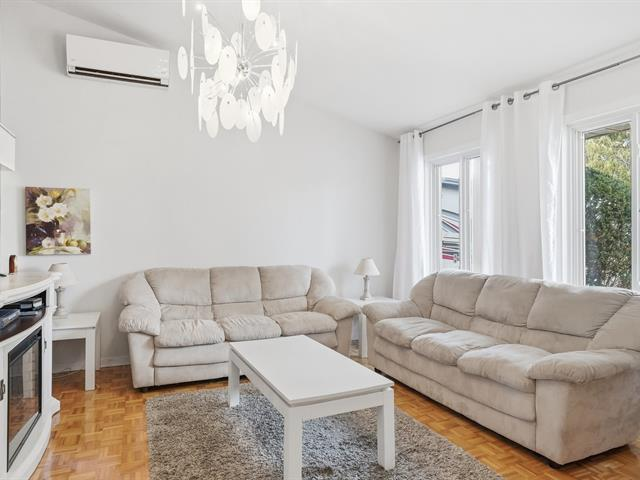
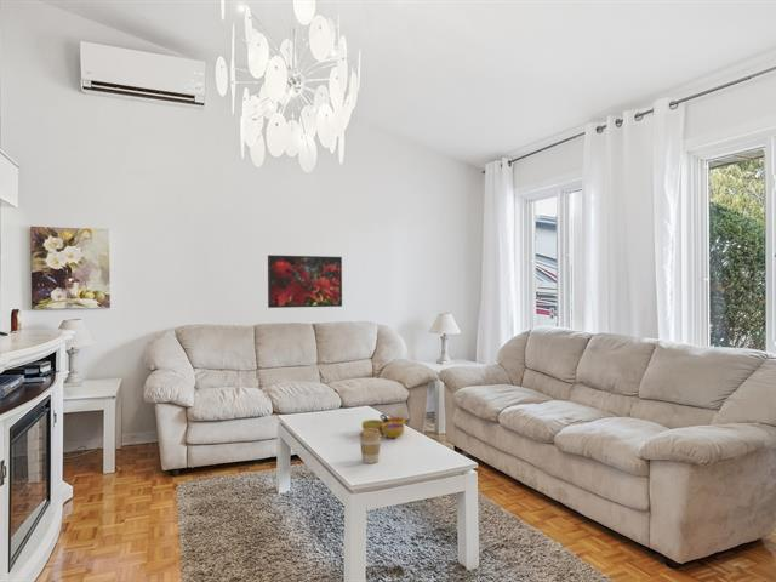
+ coffee cup [359,429,382,464]
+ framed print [267,253,343,309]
+ decorative bowl [361,412,406,439]
